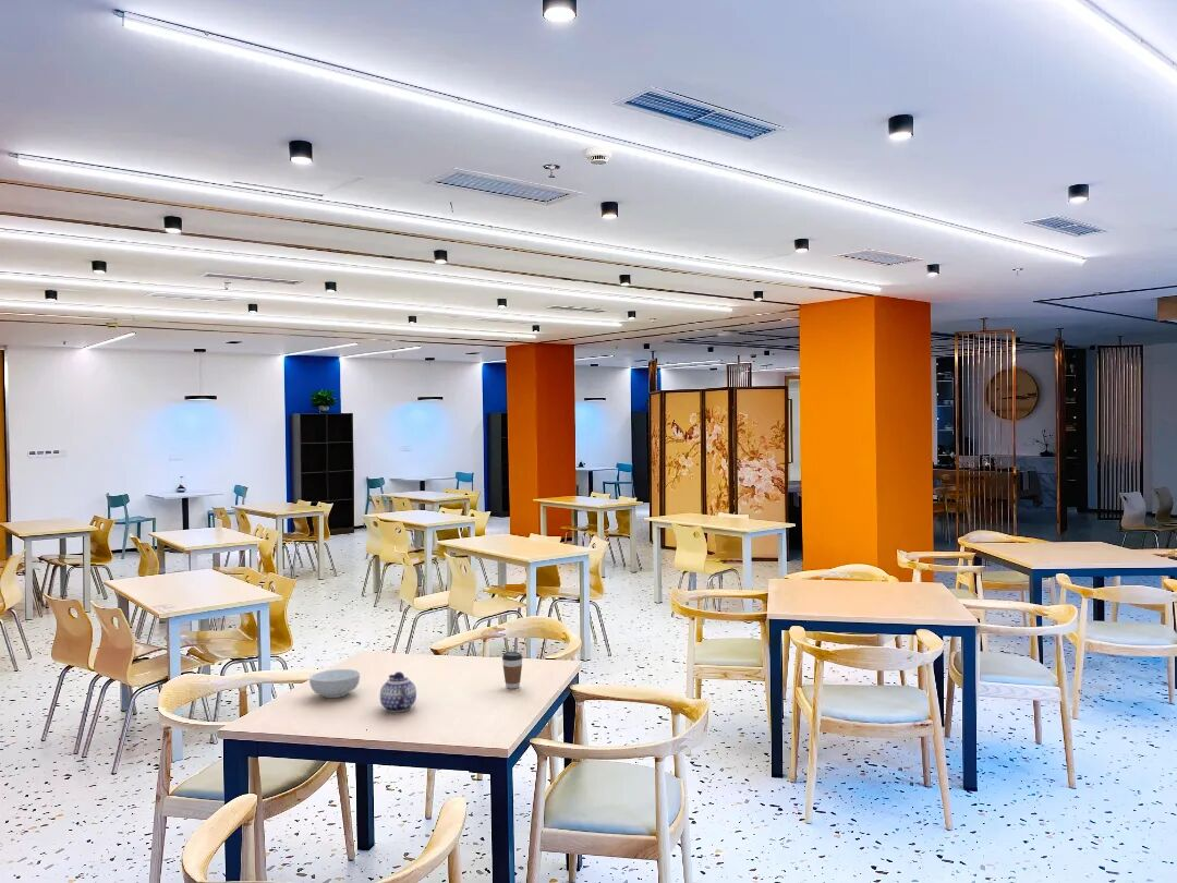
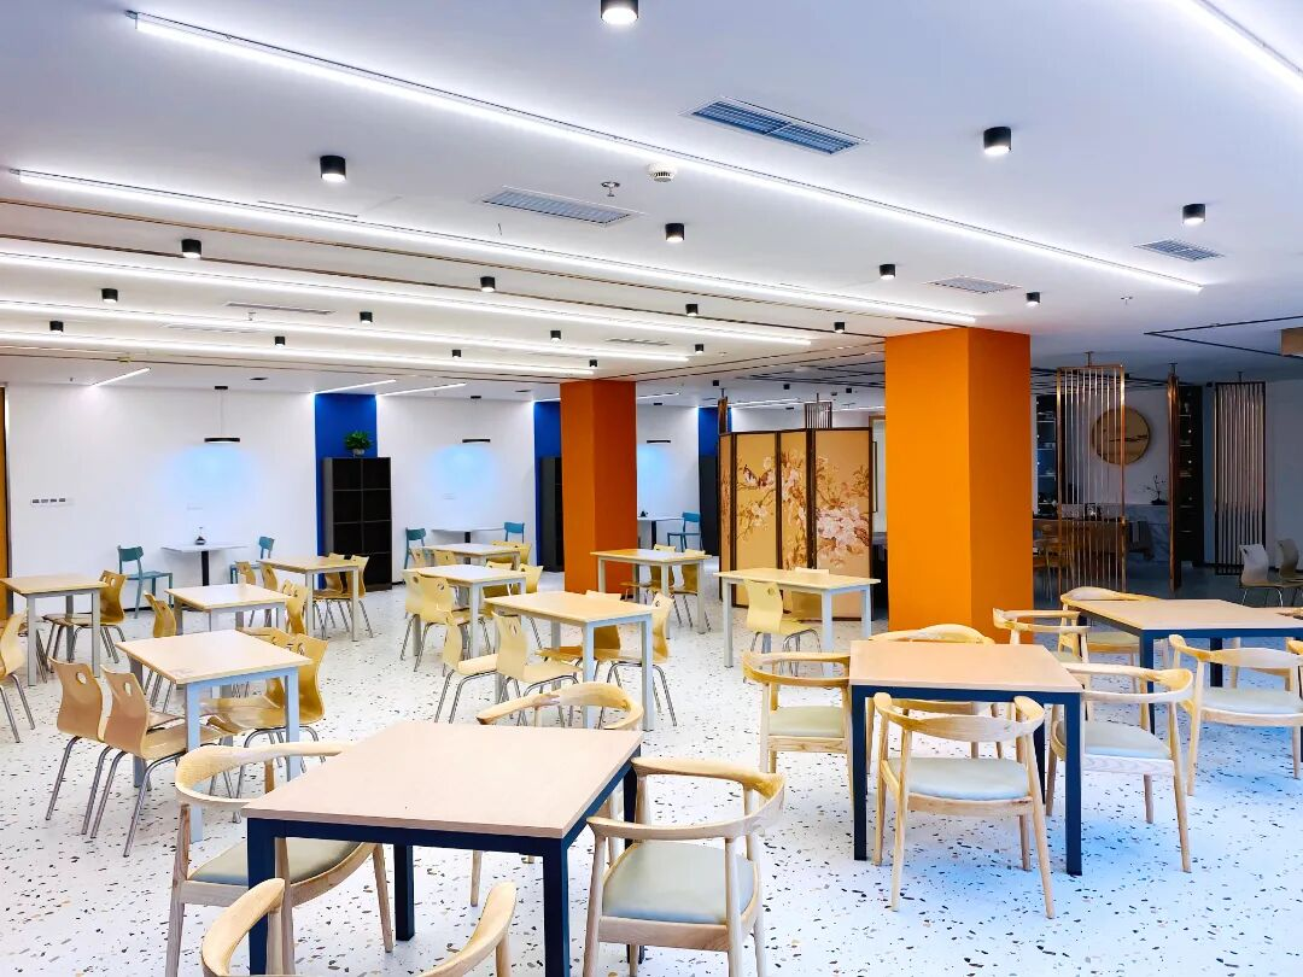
- cereal bowl [308,668,361,699]
- coffee cup [501,651,523,690]
- teapot [379,670,417,713]
